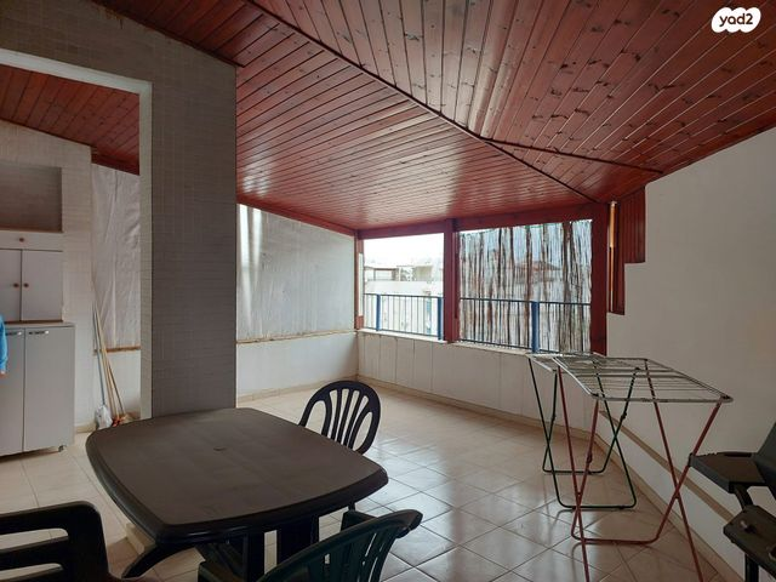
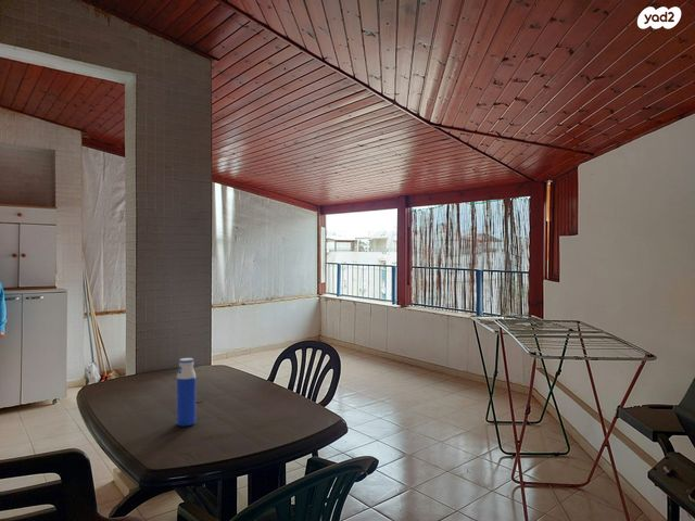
+ water bottle [176,357,197,428]
